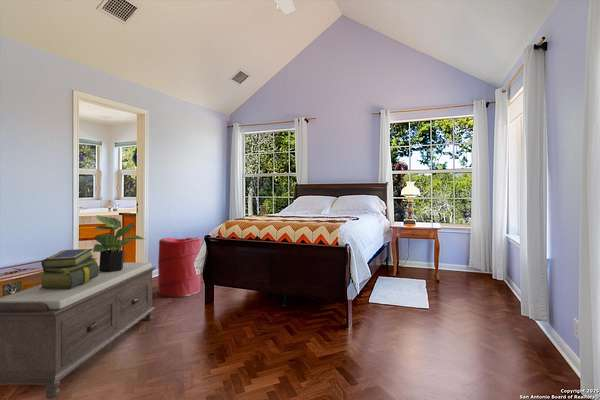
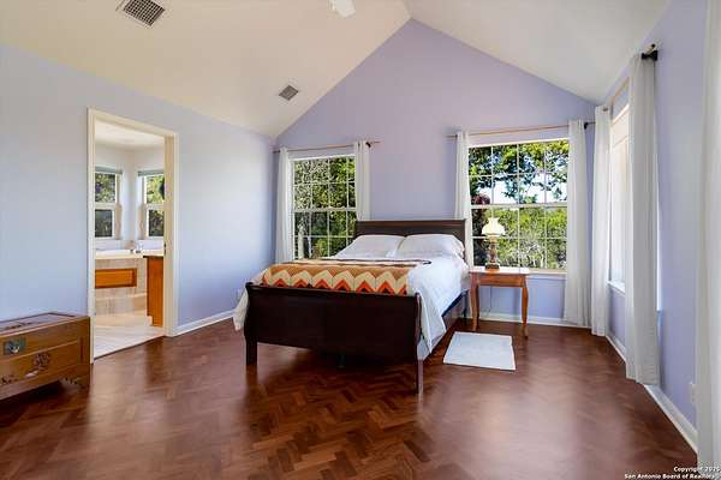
- potted plant [92,215,145,272]
- laundry hamper [157,236,203,298]
- bench [0,262,157,400]
- stack of books [38,248,99,290]
